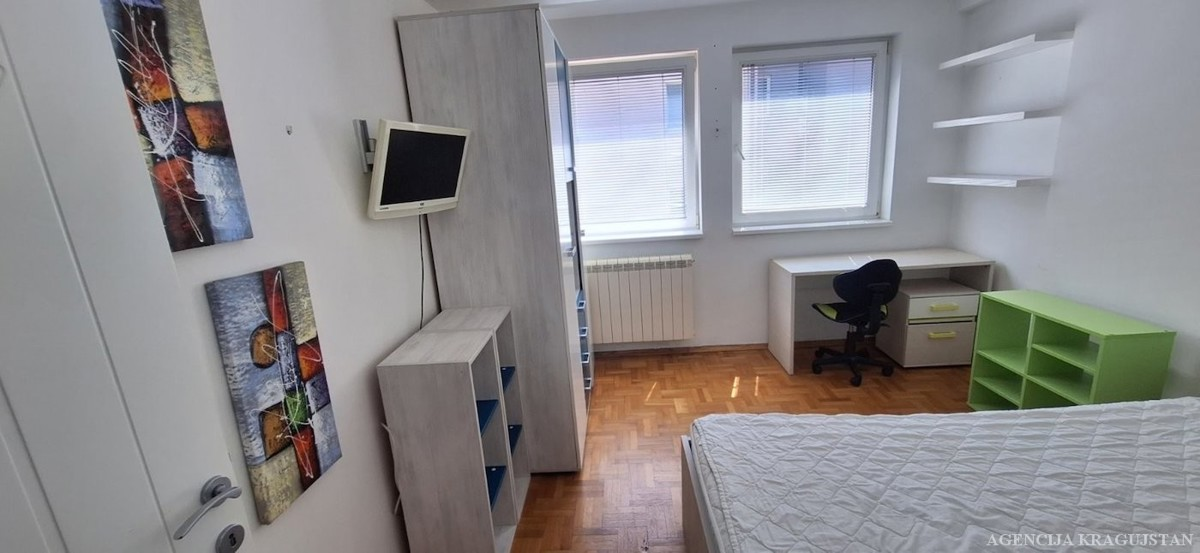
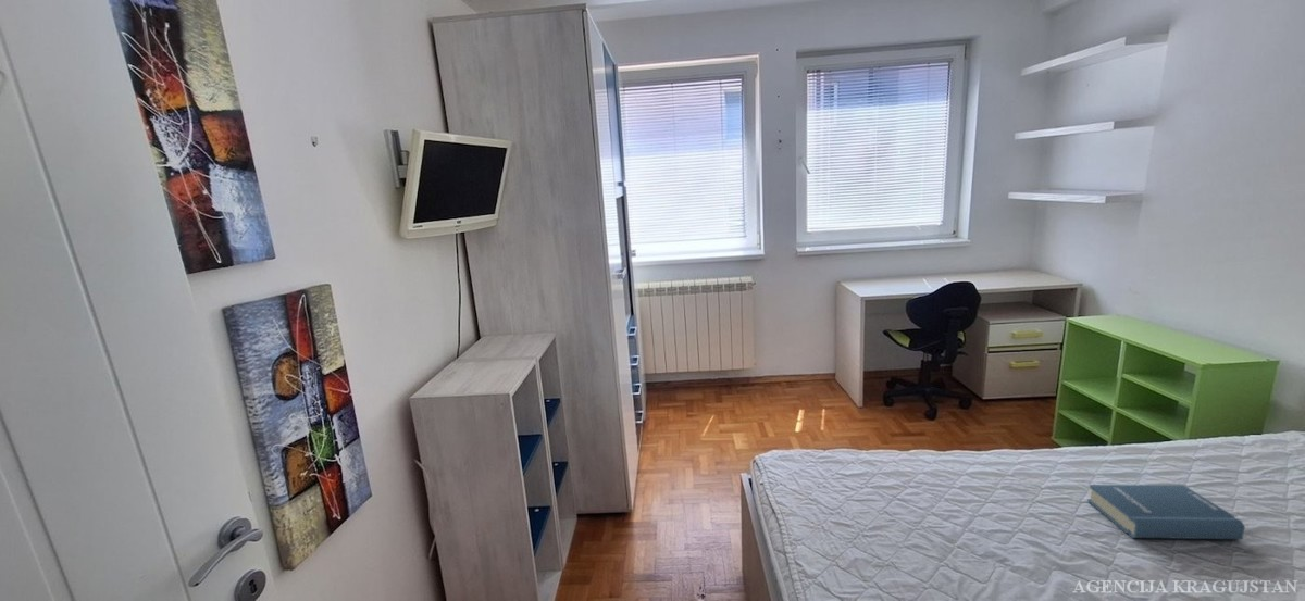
+ hardback book [1086,484,1246,540]
